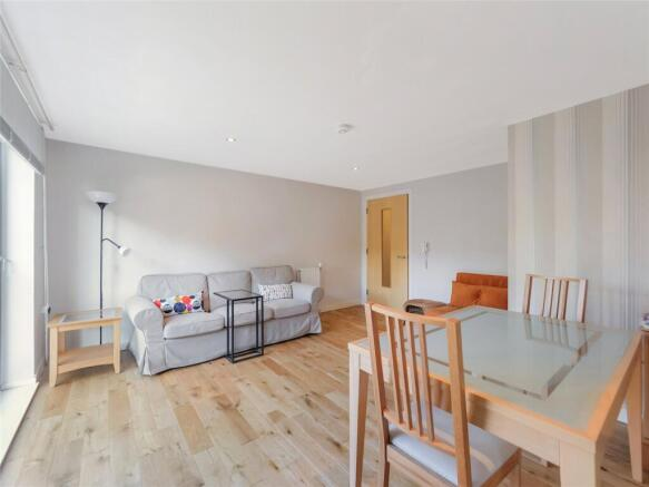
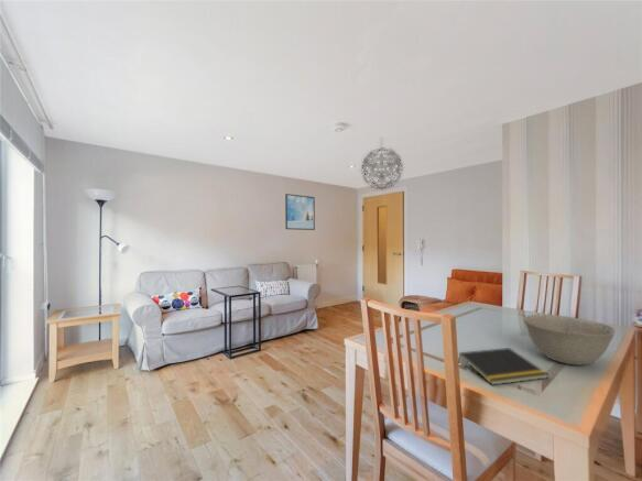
+ bowl [522,314,616,367]
+ notepad [458,347,549,386]
+ pendant light [360,136,404,190]
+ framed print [284,193,316,231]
